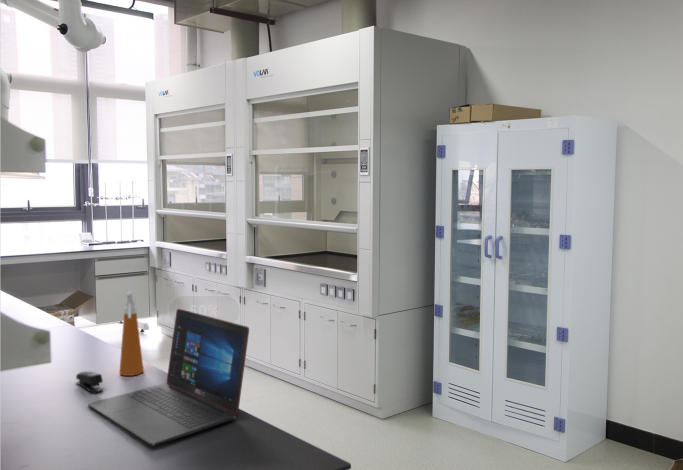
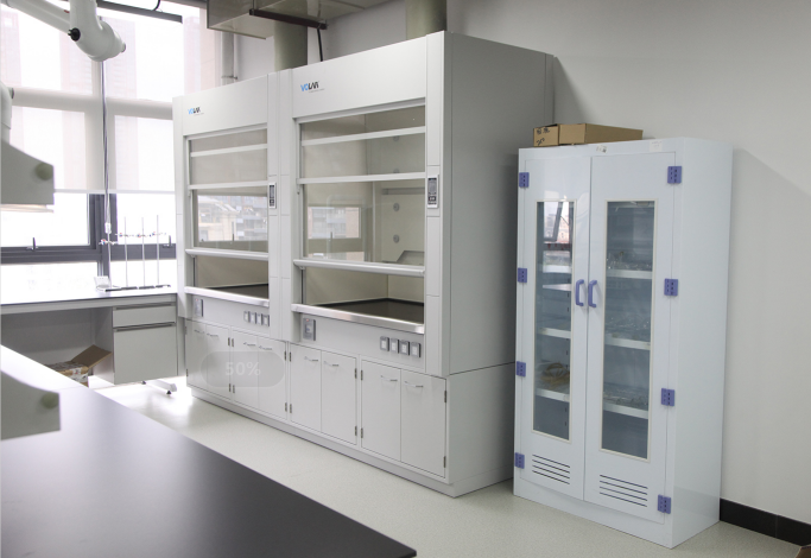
- spray bottle [118,290,145,377]
- laptop [87,307,250,447]
- stapler [75,370,104,393]
